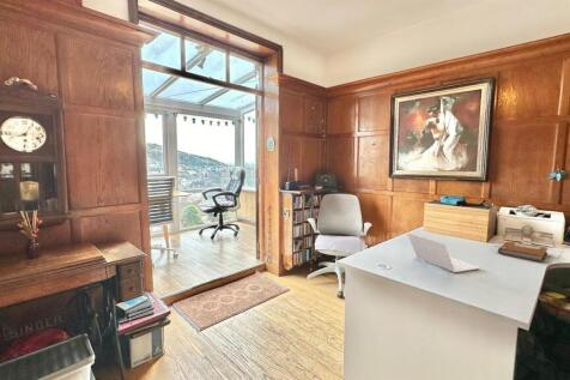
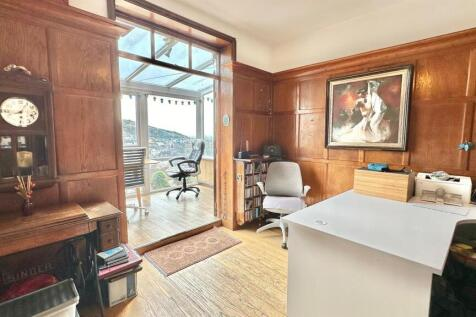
- notebook [497,241,548,263]
- laptop [406,231,481,273]
